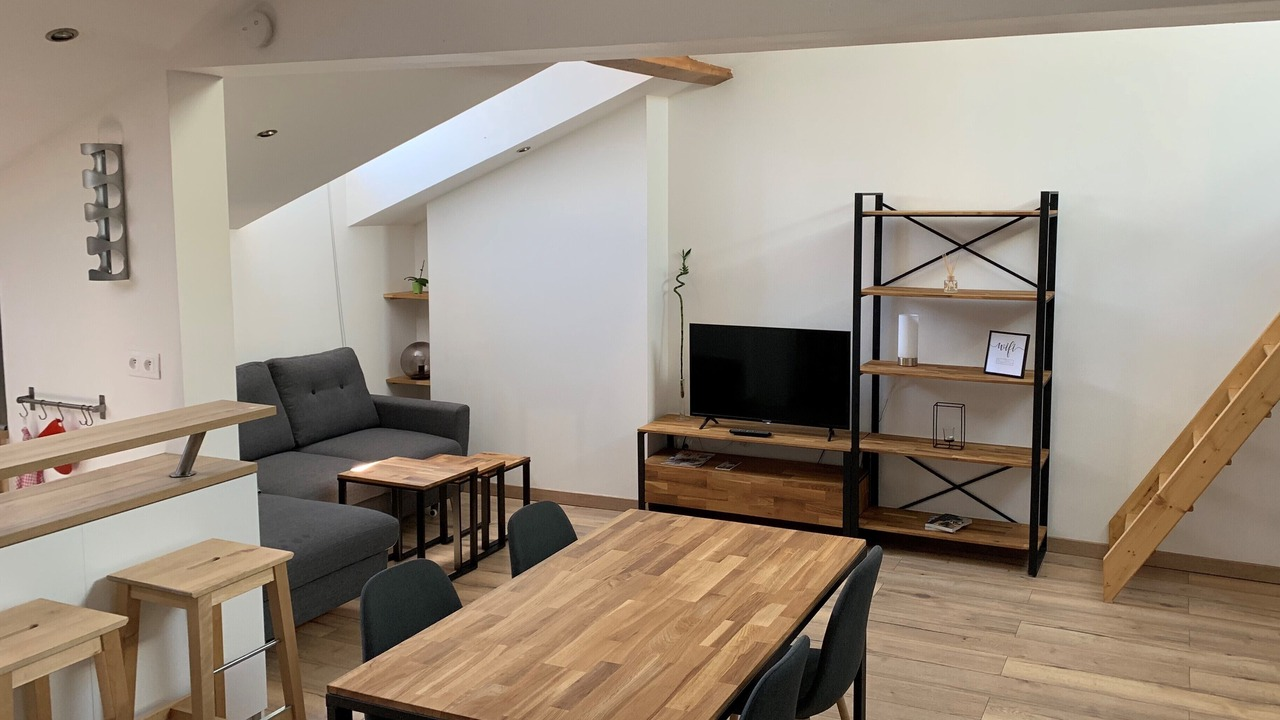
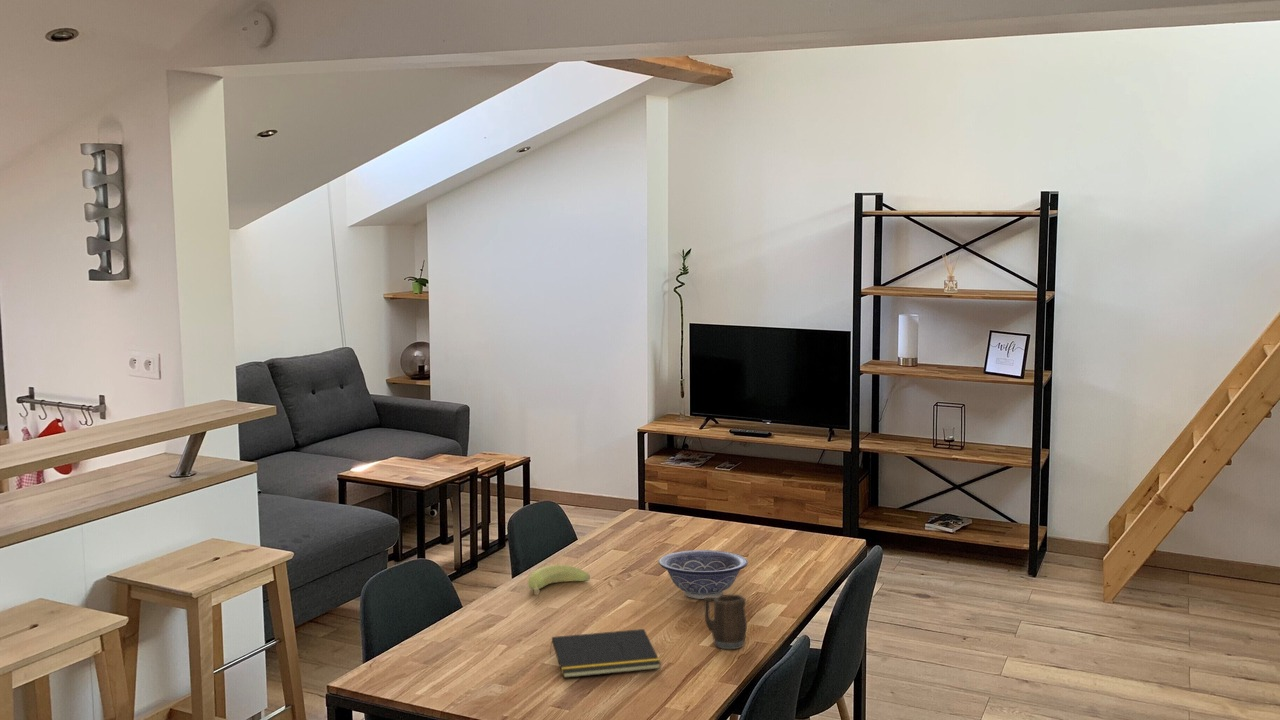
+ notepad [549,628,662,679]
+ decorative bowl [658,549,749,600]
+ mug [703,594,748,650]
+ banana [527,564,591,596]
